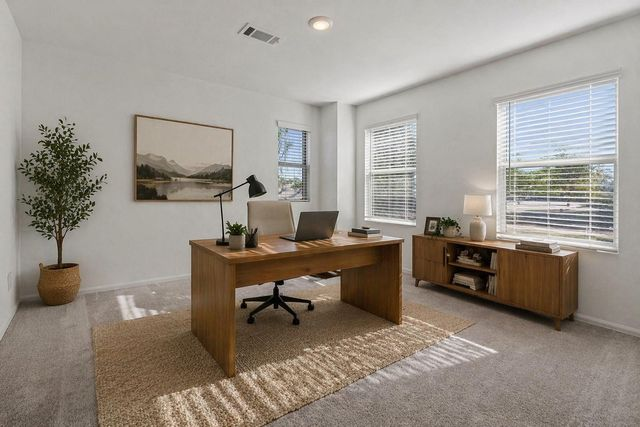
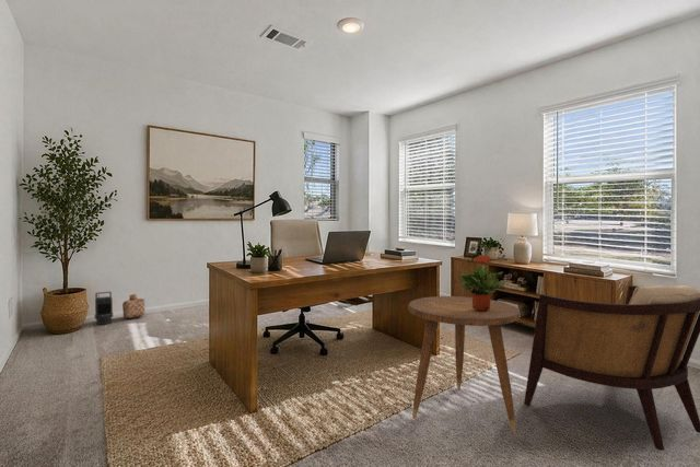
+ potted plant [458,254,506,311]
+ basket [121,293,145,319]
+ lantern [94,291,114,326]
+ armchair [523,284,700,452]
+ side table [407,295,521,433]
